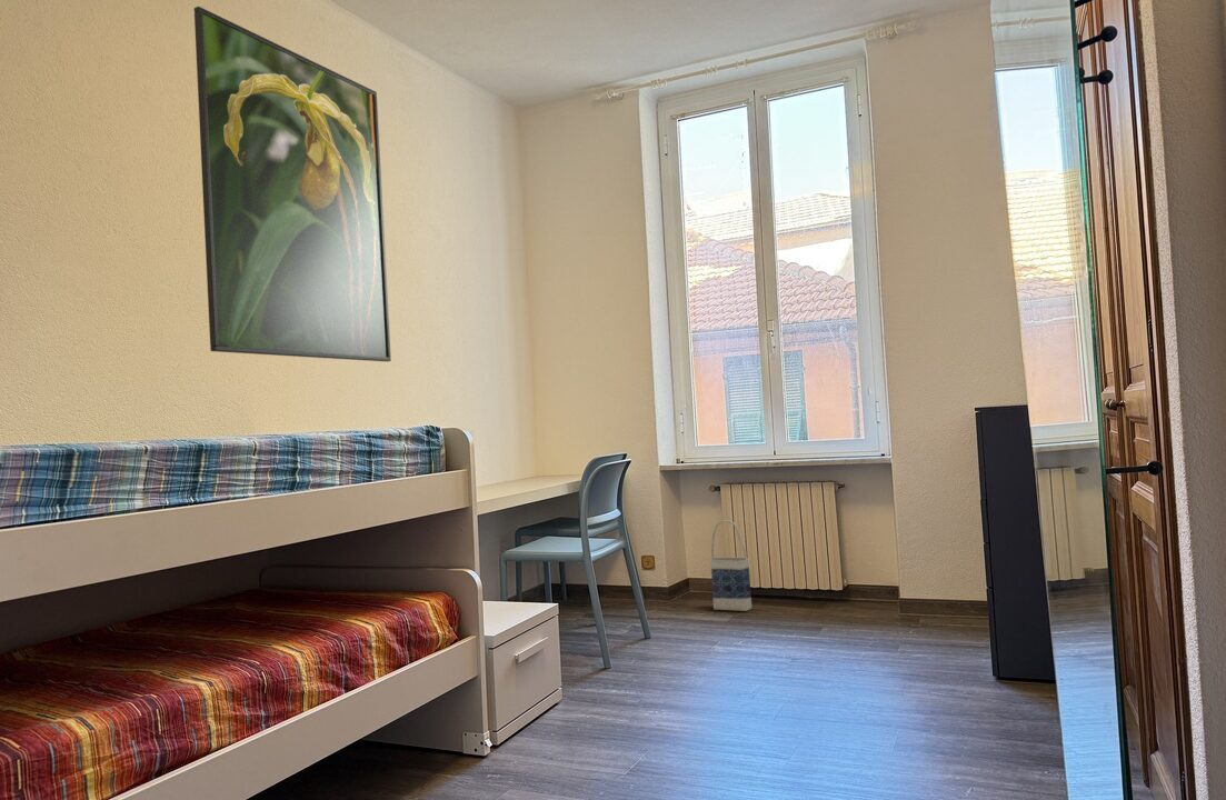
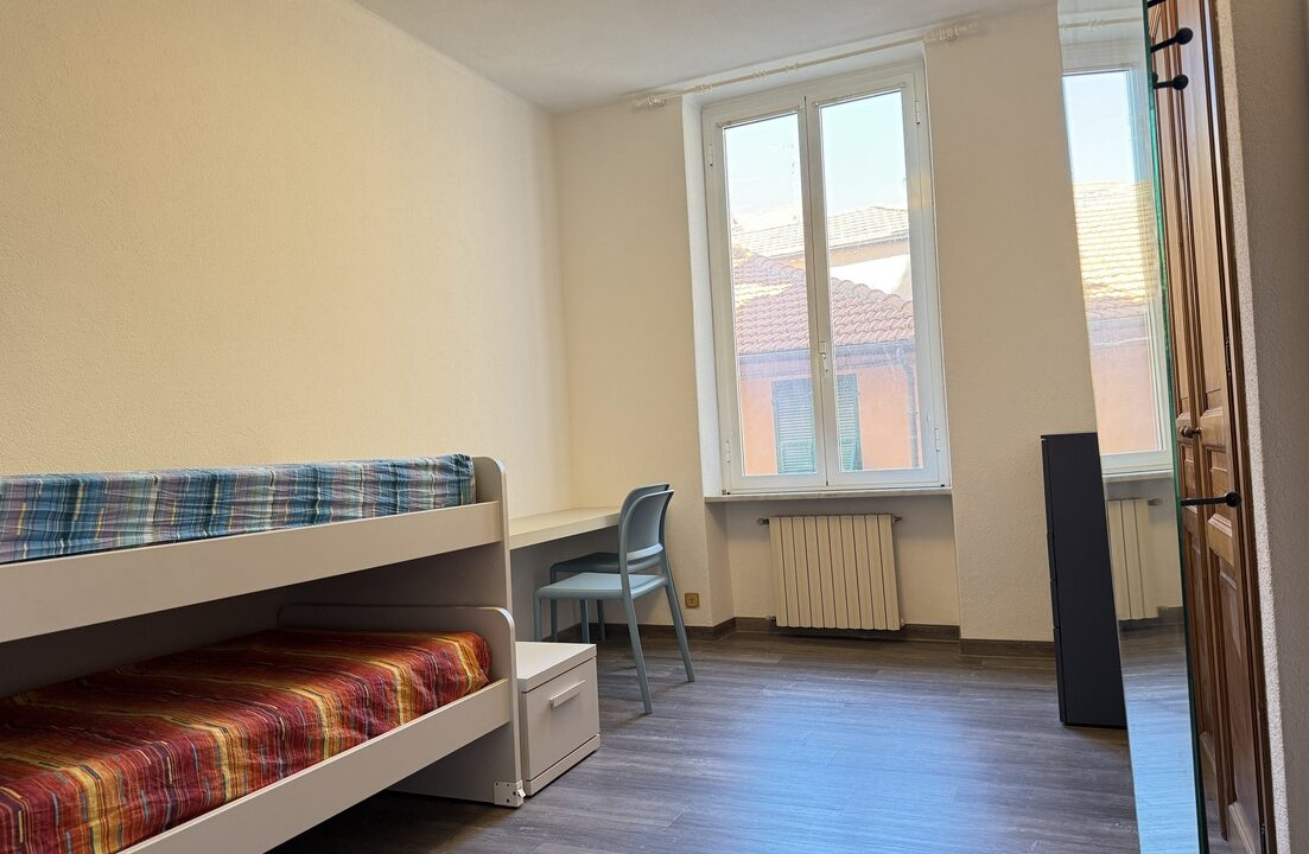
- bag [709,519,752,612]
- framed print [193,6,392,362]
